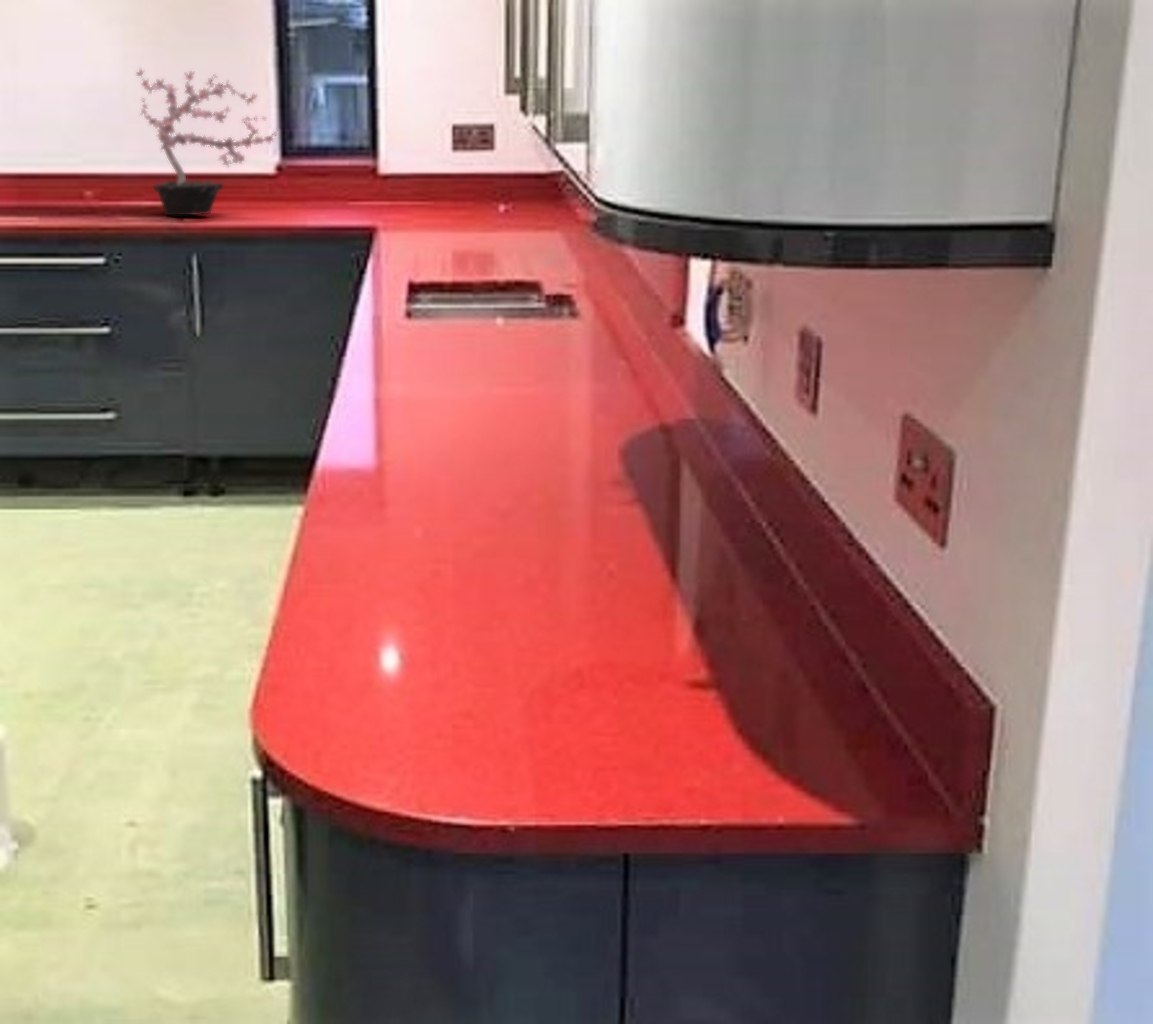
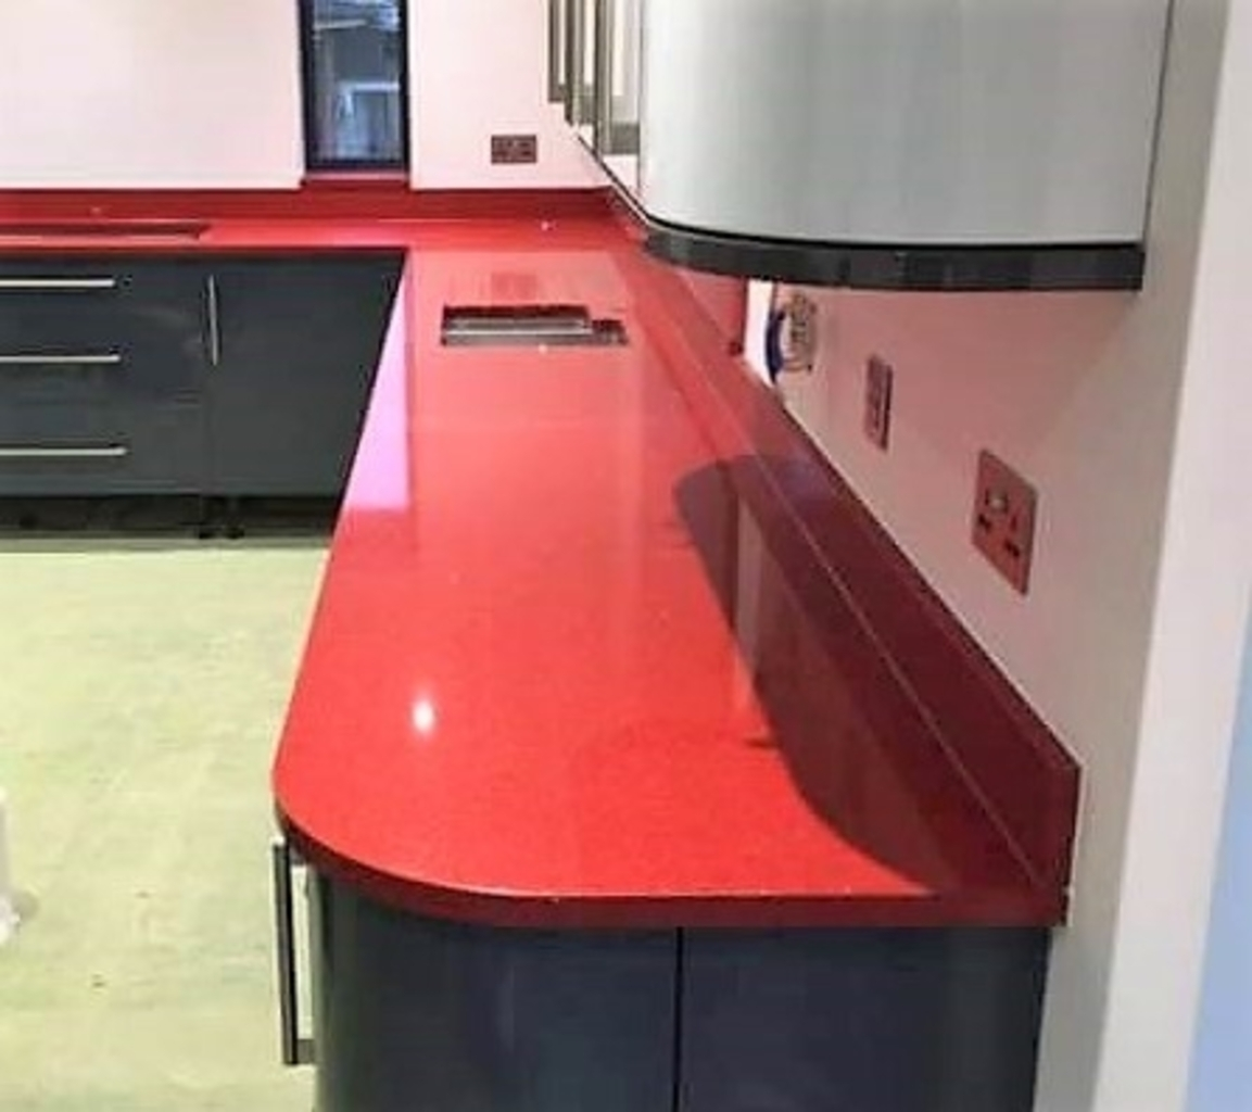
- potted plant [135,67,279,216]
